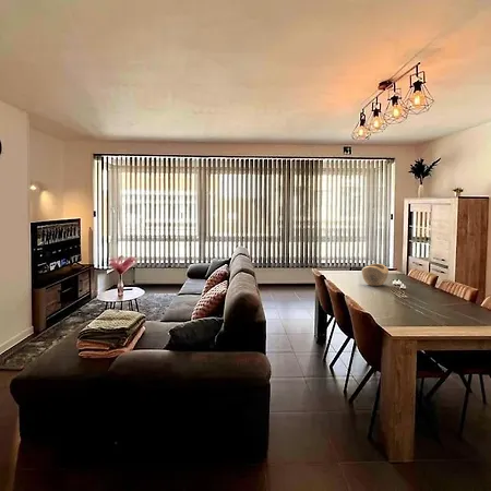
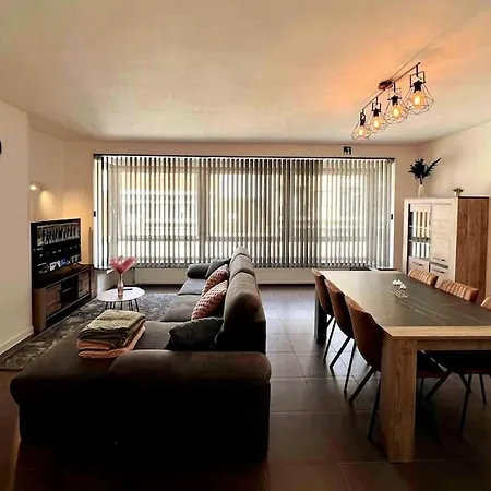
- decorative bowl [361,263,390,287]
